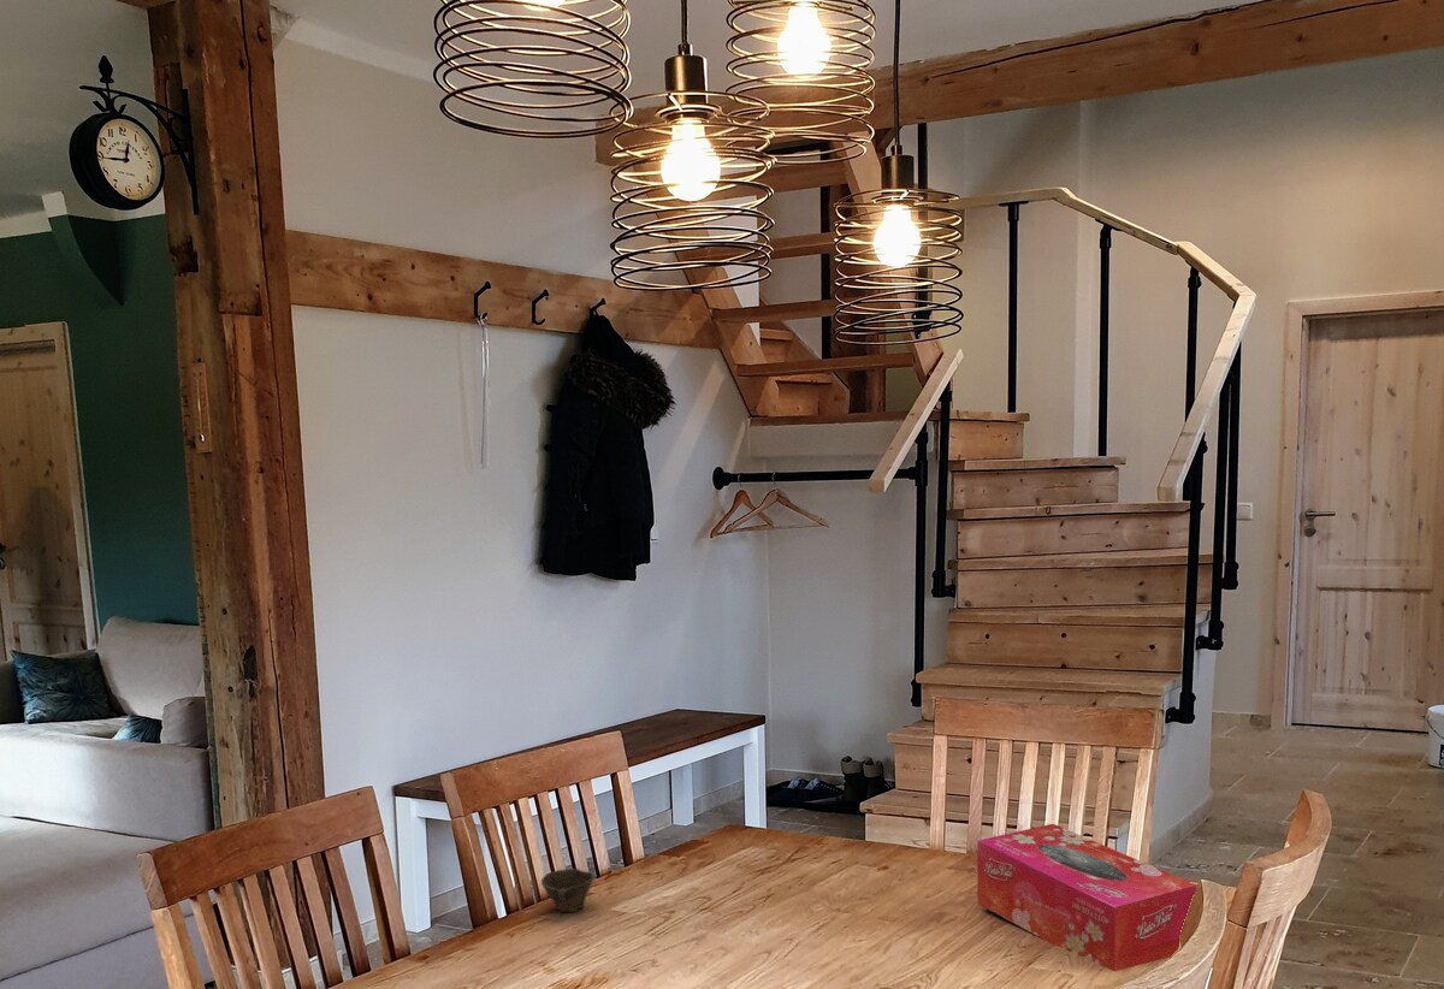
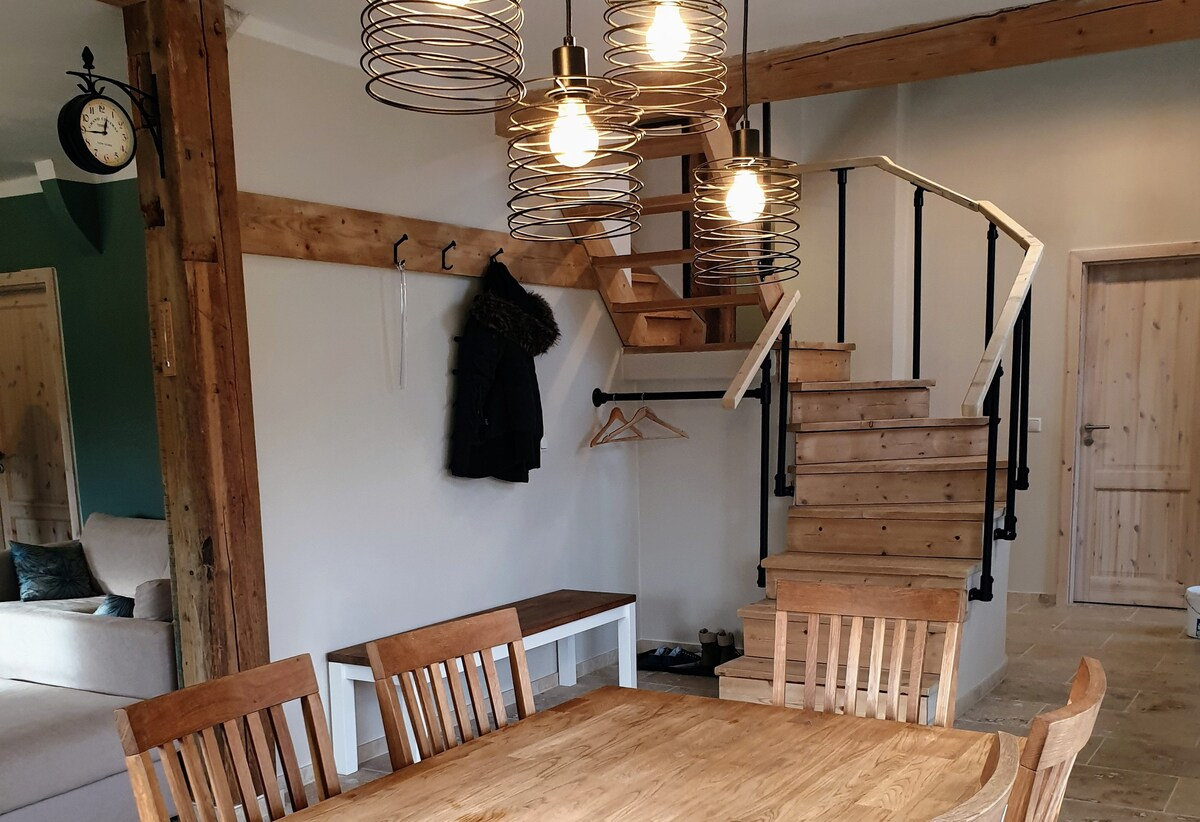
- tissue box [976,823,1197,972]
- cup [540,867,596,913]
